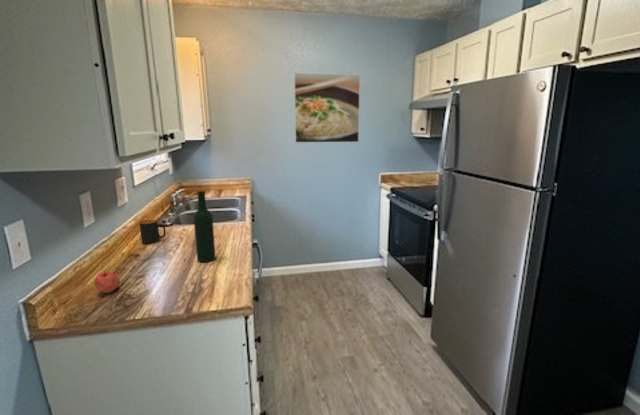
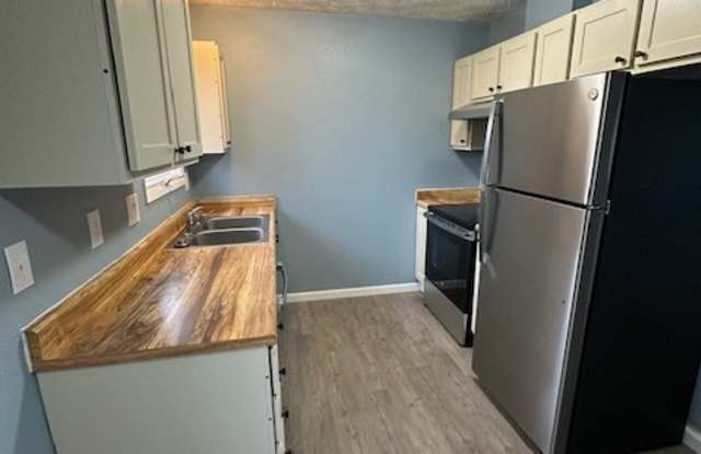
- apple [94,270,121,294]
- wine bottle [193,190,216,263]
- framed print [293,72,361,144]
- mug [139,219,167,245]
